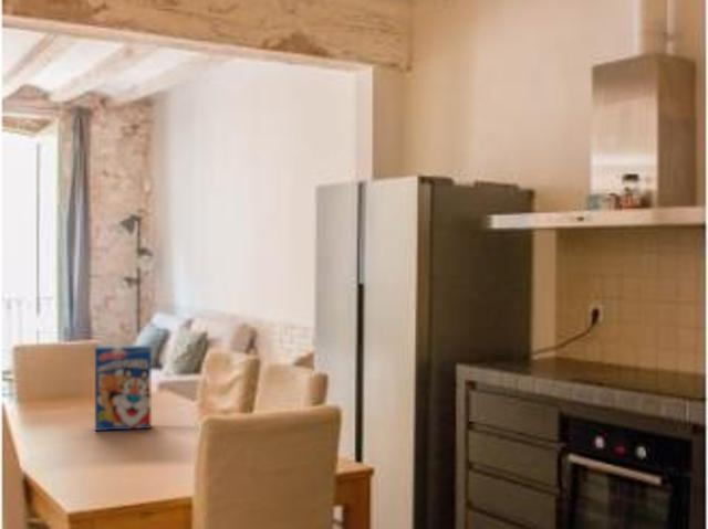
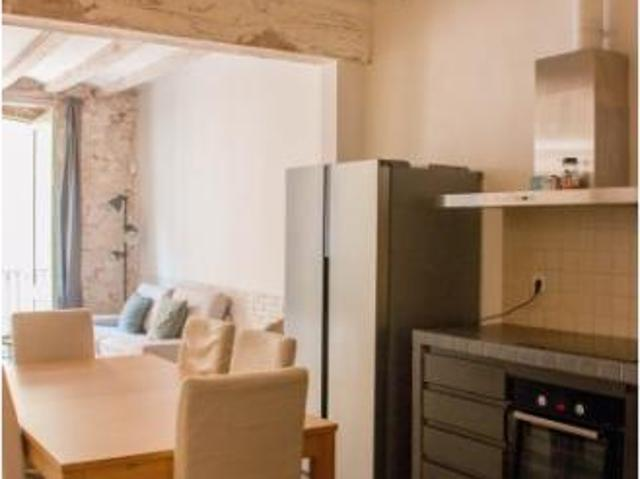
- cereal box [94,345,153,432]
